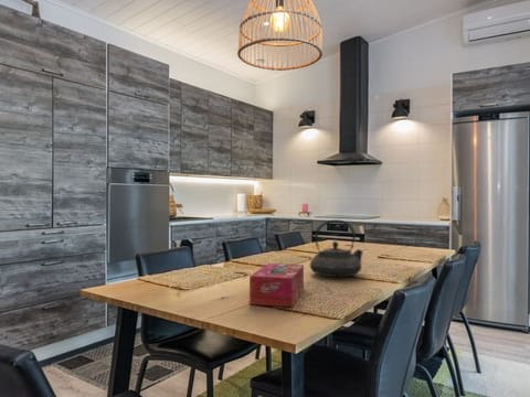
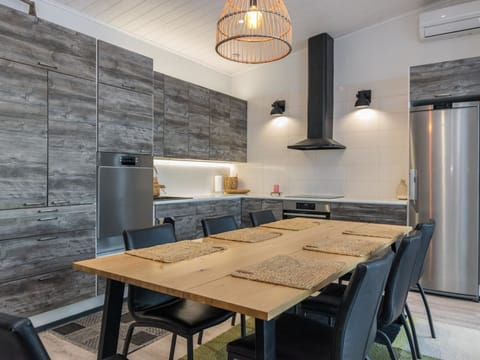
- tissue box [248,262,305,308]
- teapot [309,218,364,278]
